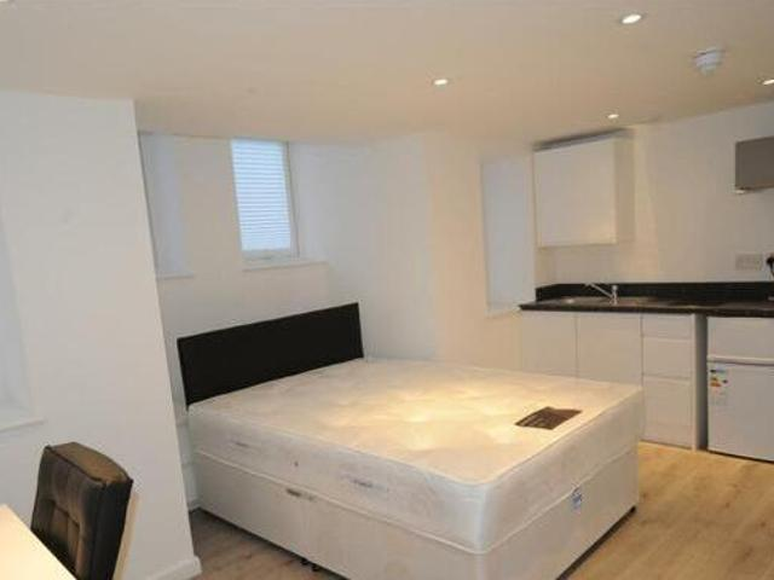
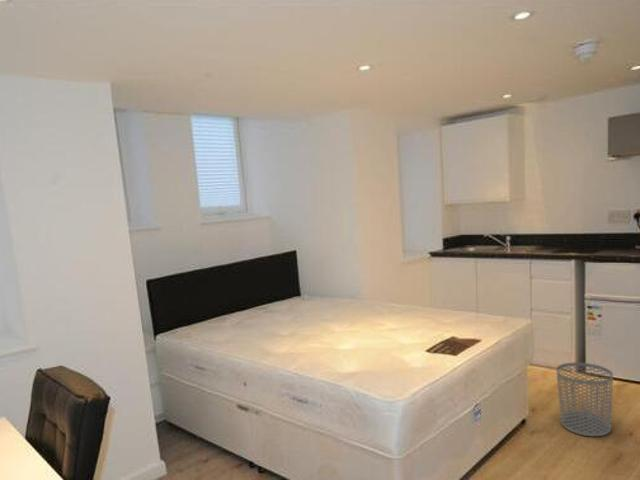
+ waste bin [556,361,614,437]
